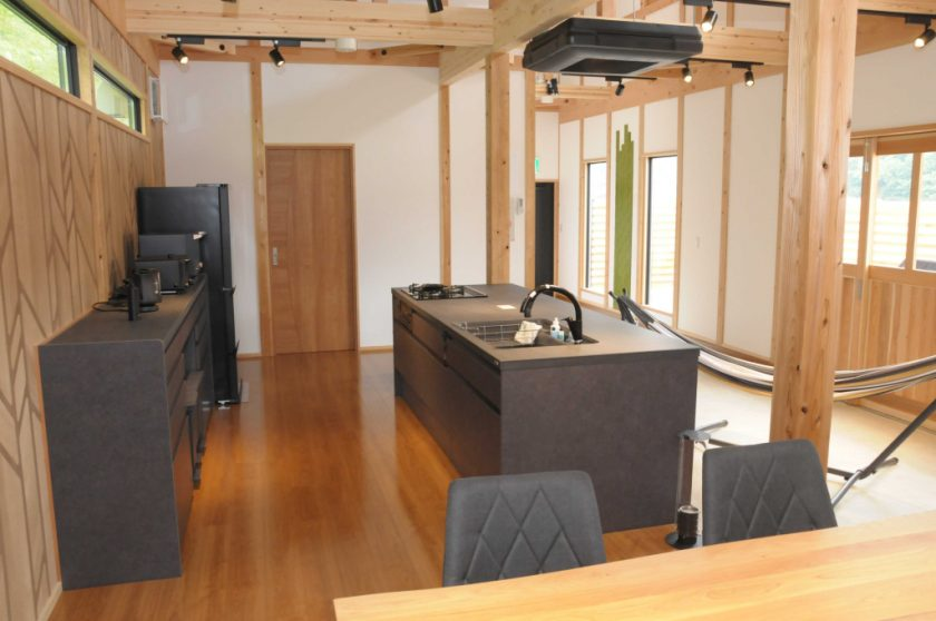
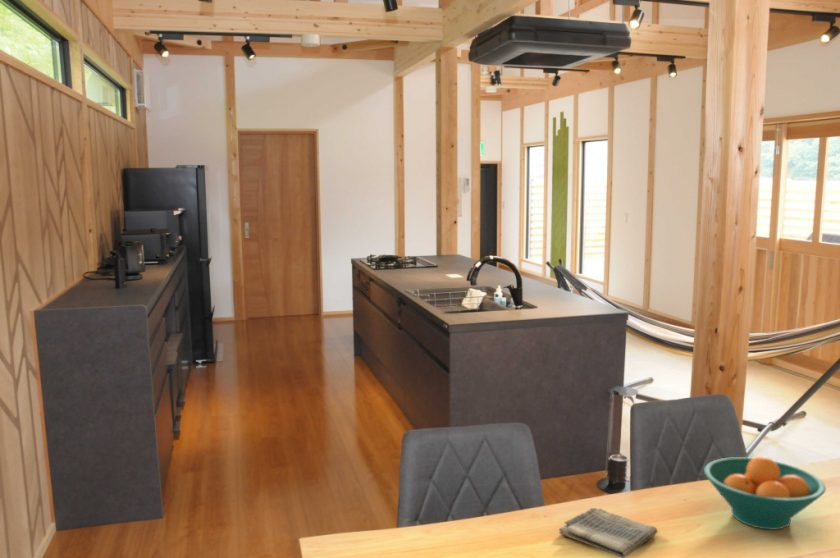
+ dish towel [558,507,659,558]
+ fruit bowl [703,455,827,531]
